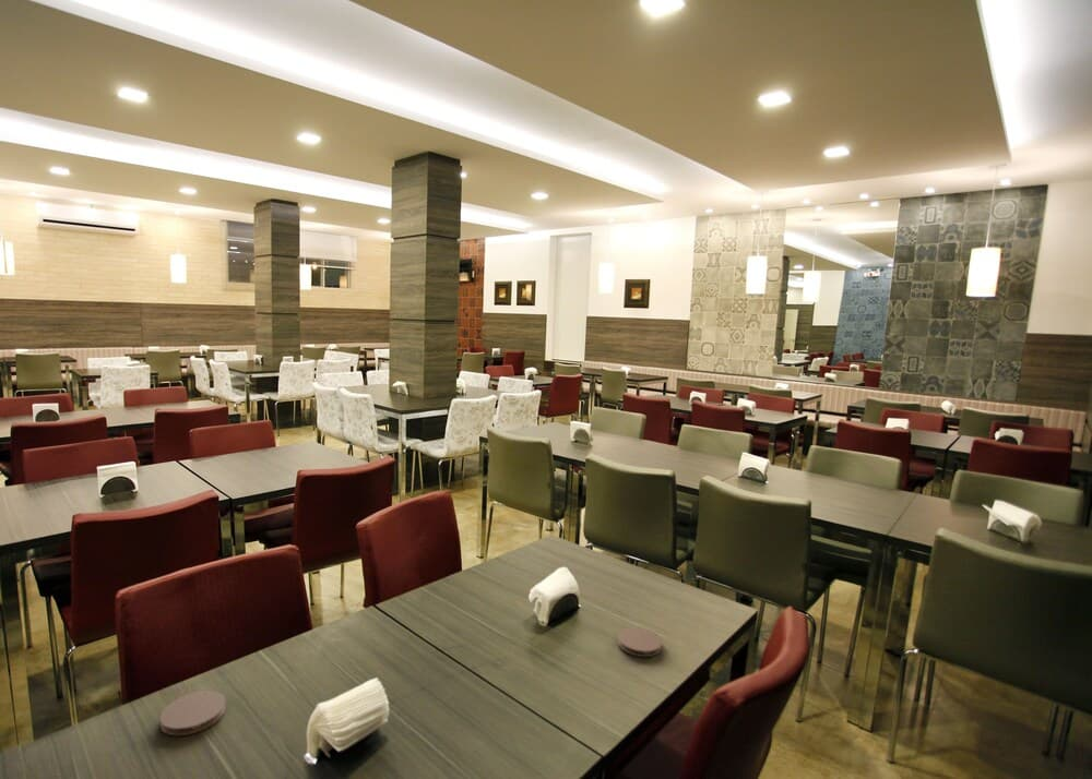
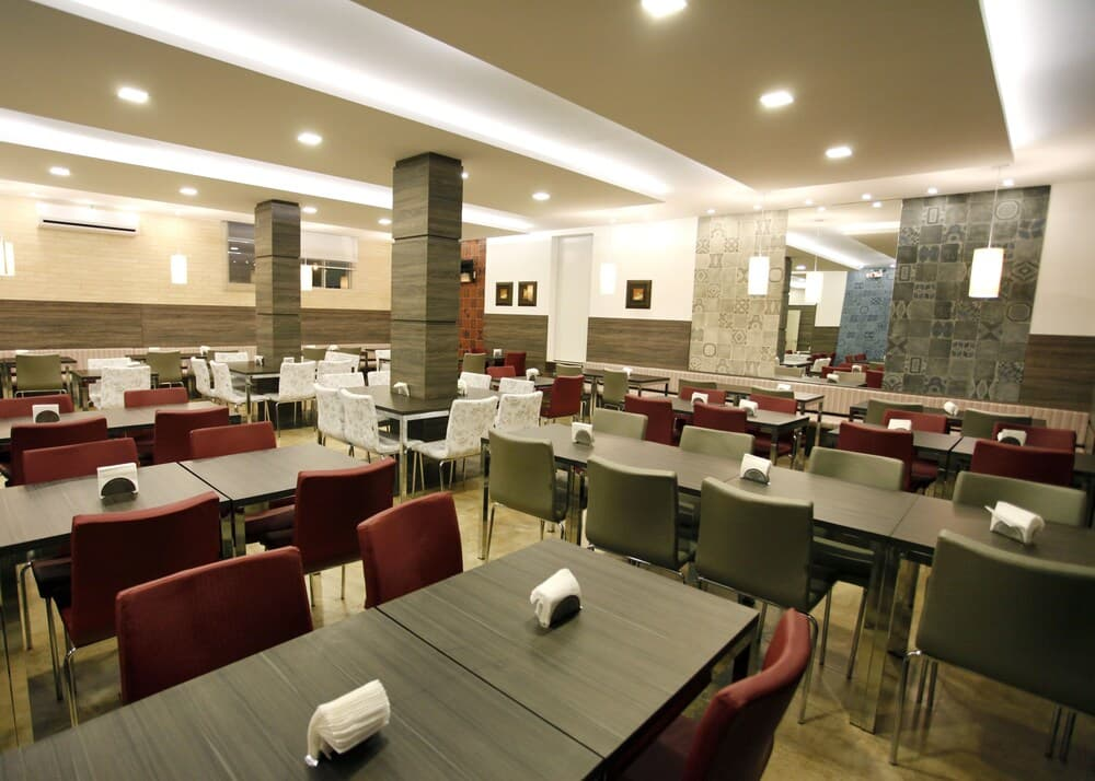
- coaster [159,690,227,736]
- coaster [616,625,663,658]
